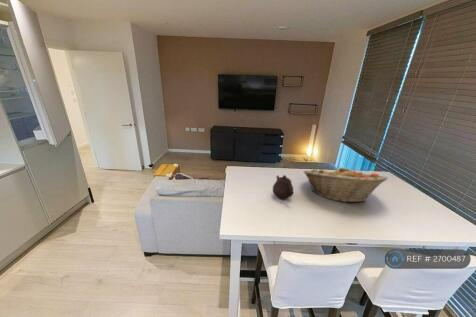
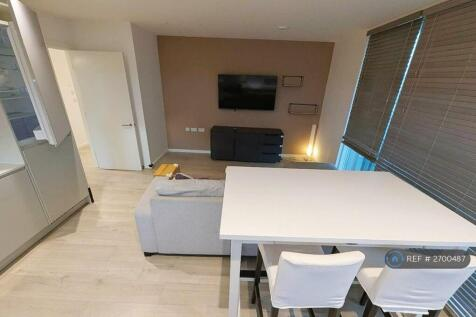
- fruit basket [303,166,389,203]
- teapot [272,174,294,201]
